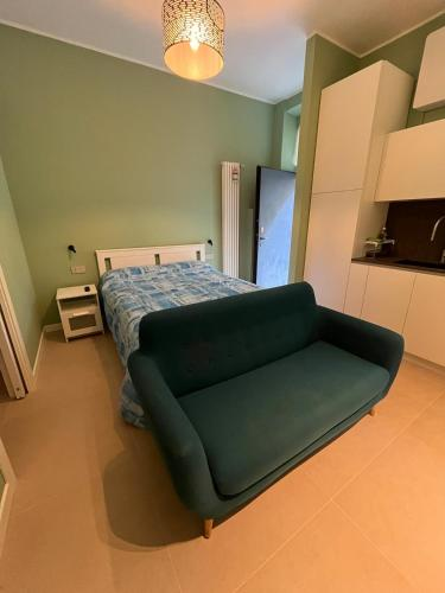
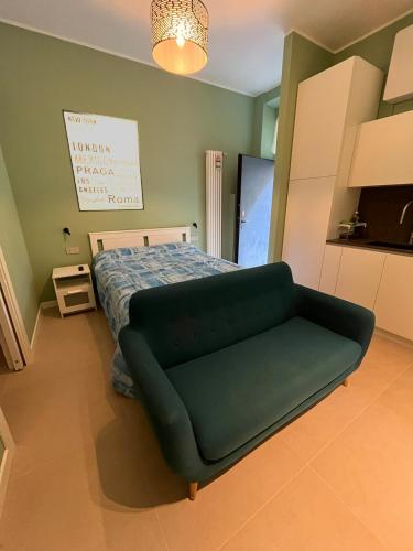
+ wall art [61,108,145,213]
